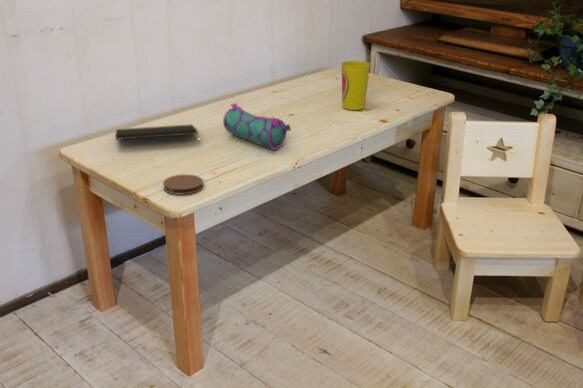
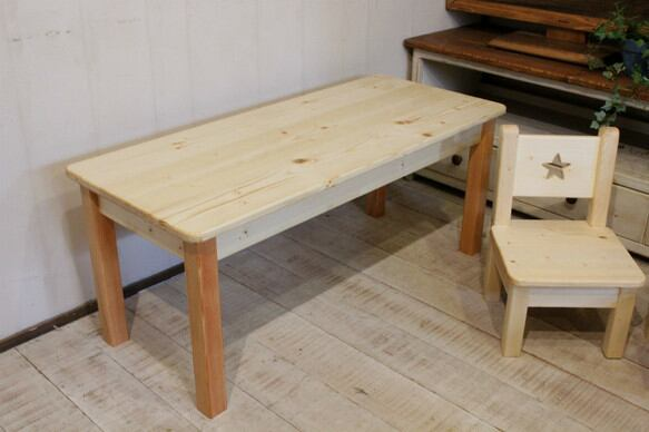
- notepad [114,123,201,144]
- cup [340,60,371,111]
- pencil case [222,102,292,151]
- coaster [162,174,204,196]
